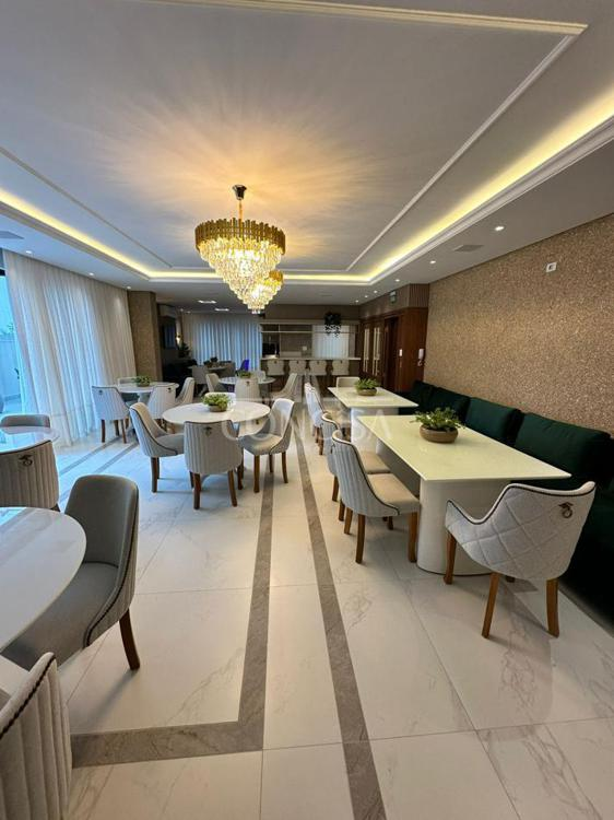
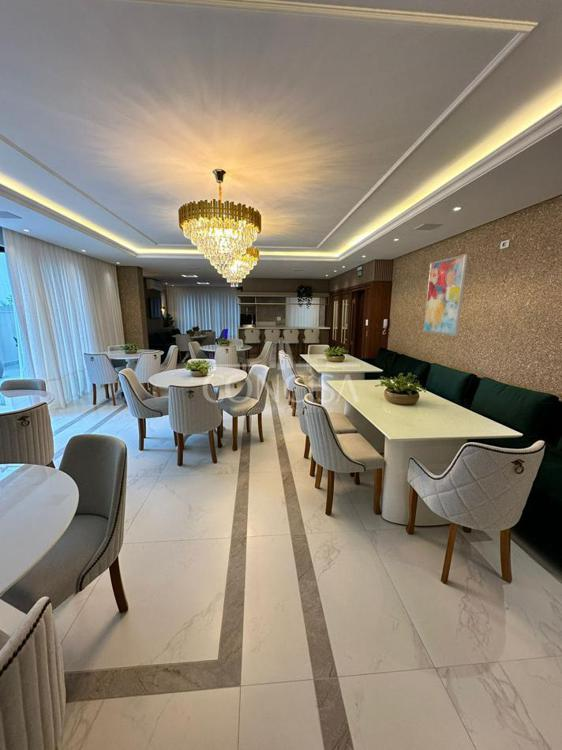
+ wall art [422,253,469,337]
